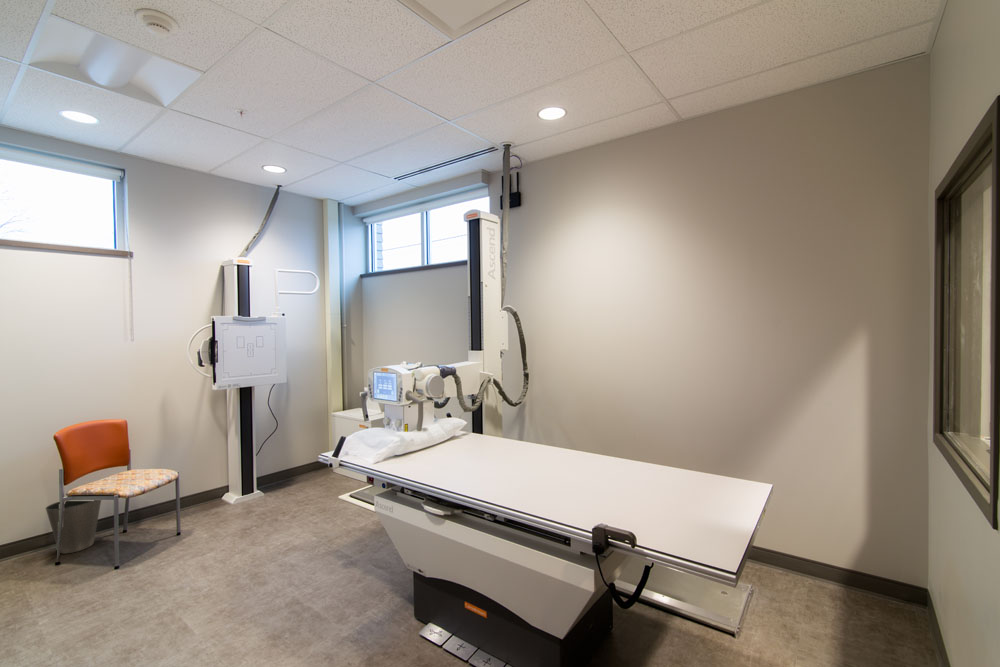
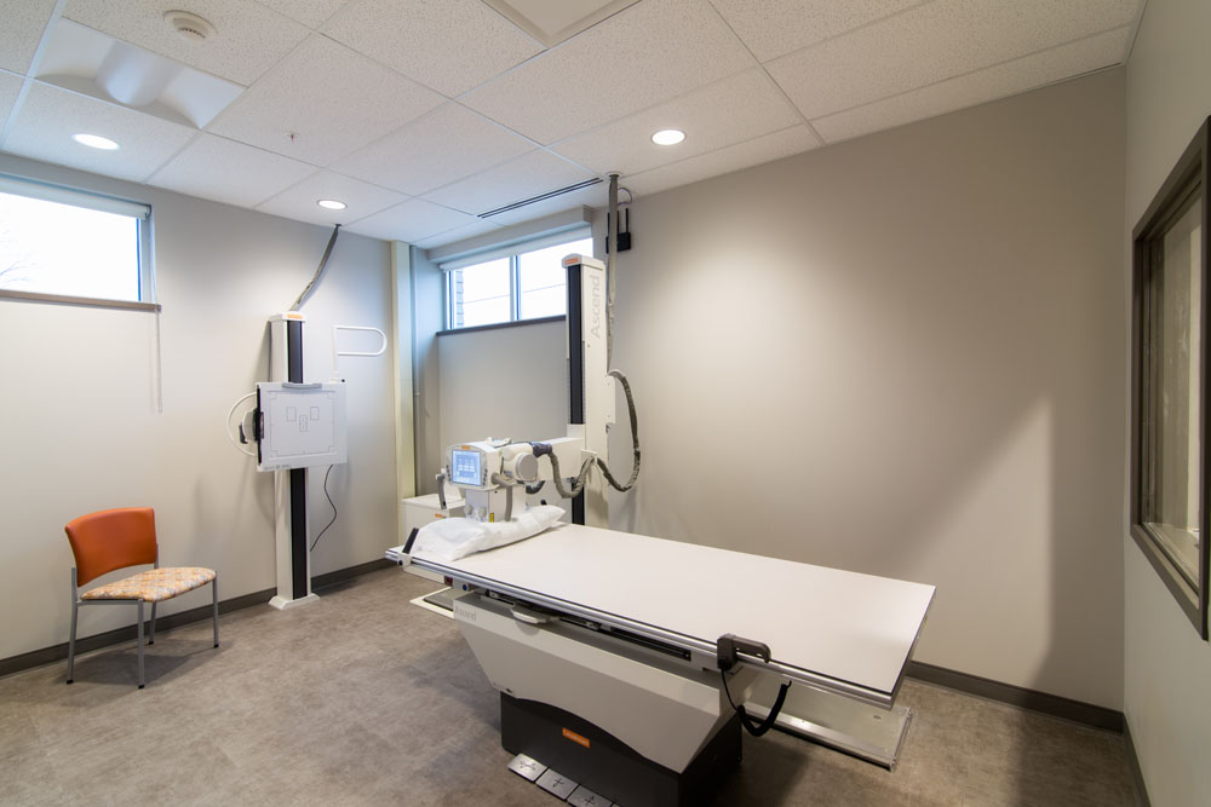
- waste basket [44,499,102,555]
